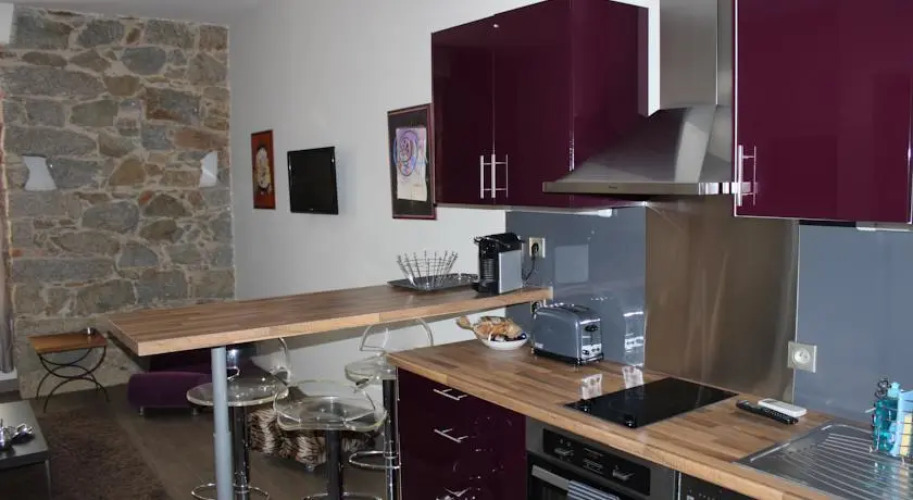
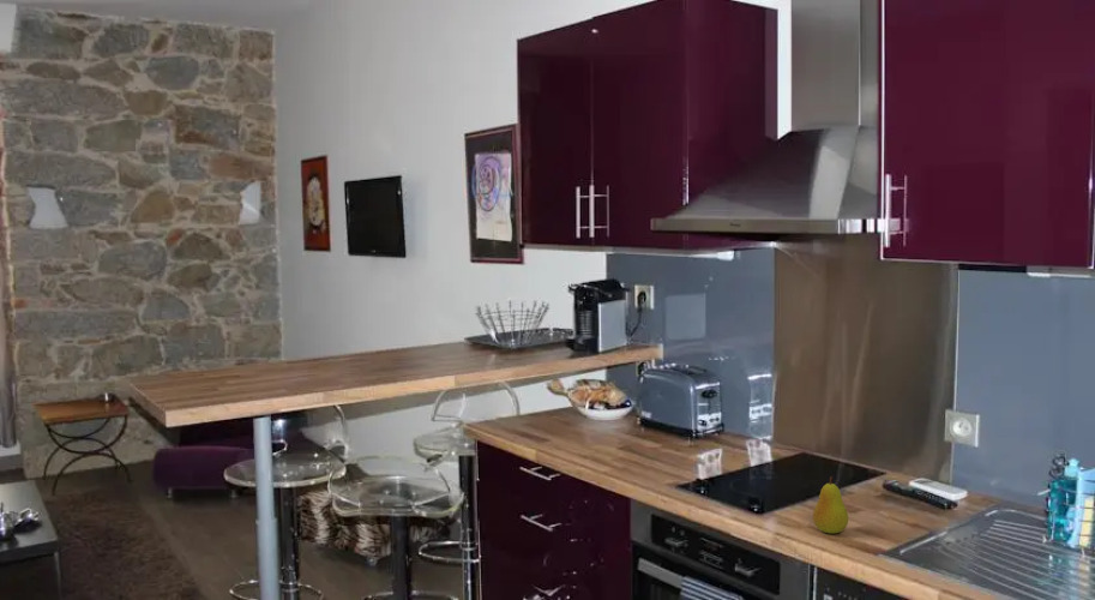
+ fruit [812,475,849,534]
